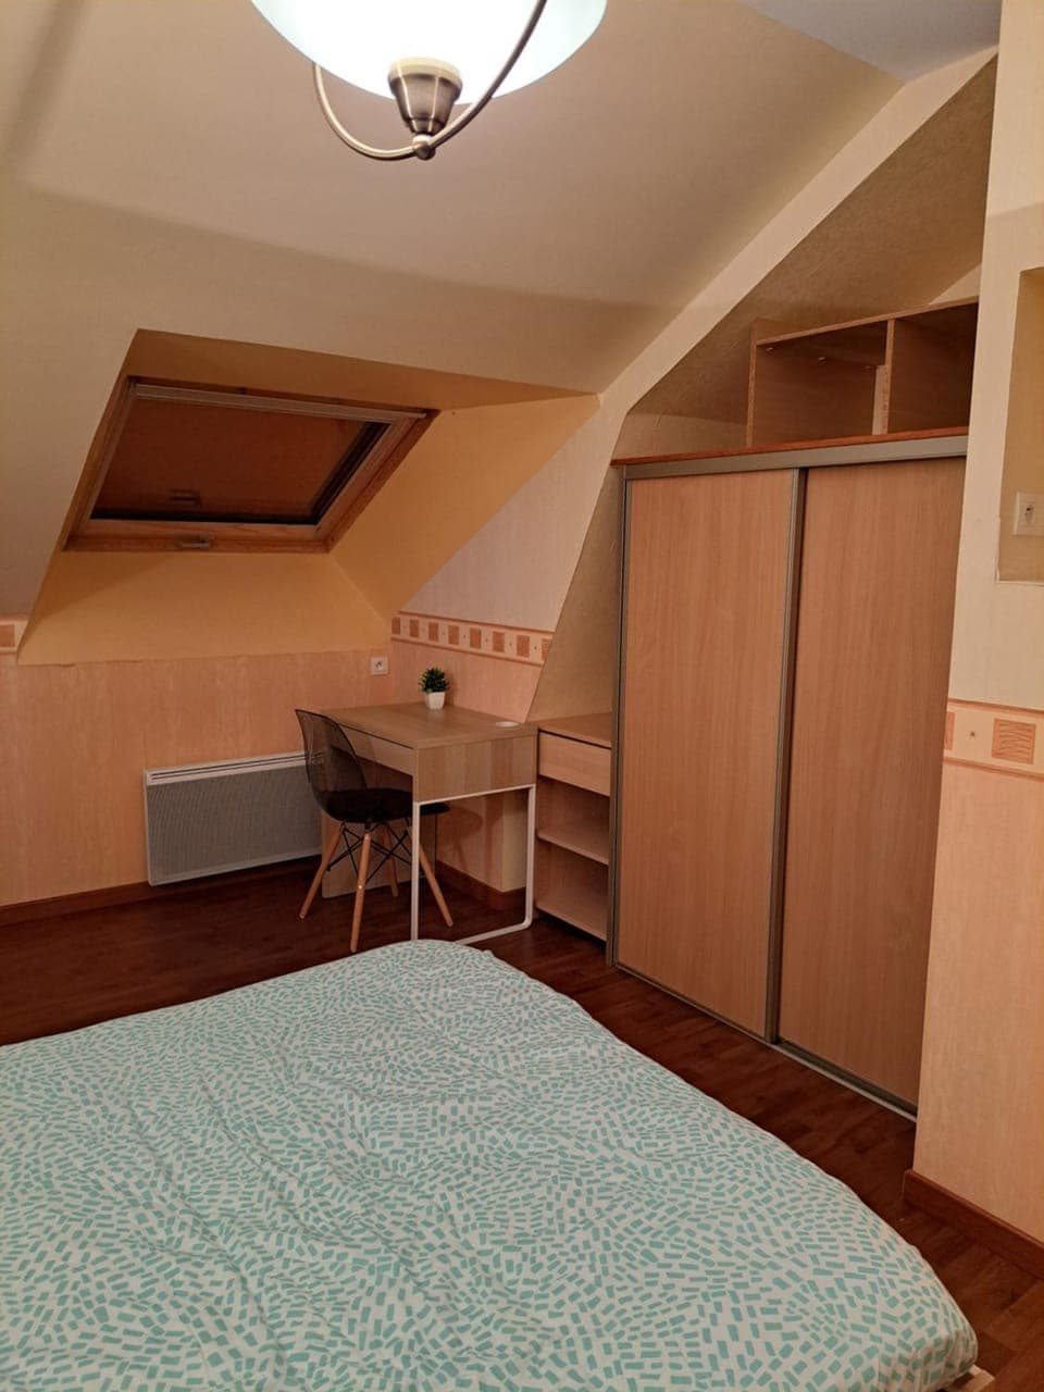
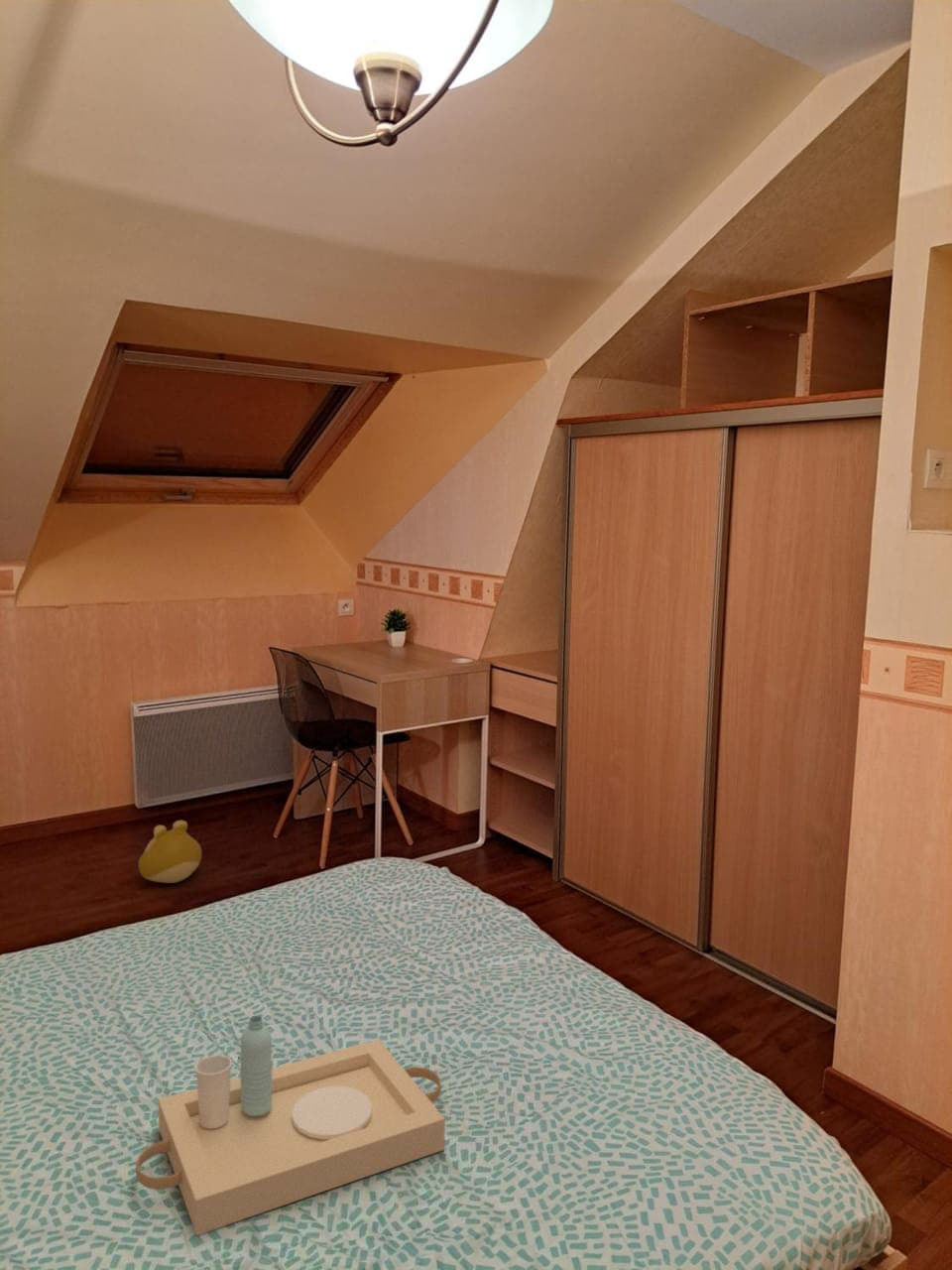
+ serving tray [135,1015,446,1236]
+ plush toy [137,820,202,884]
